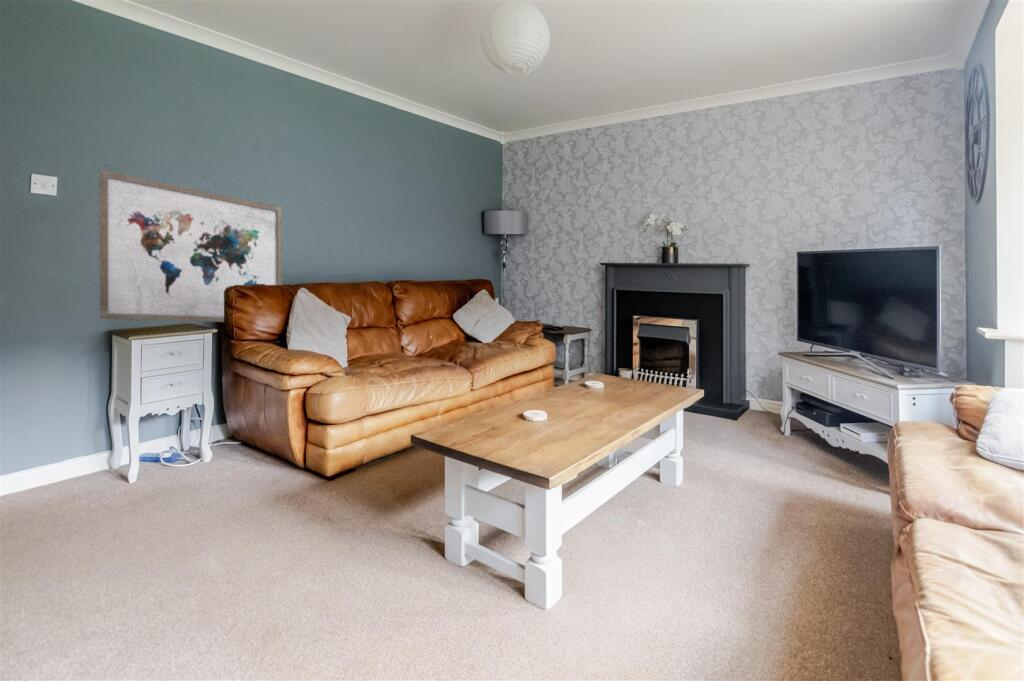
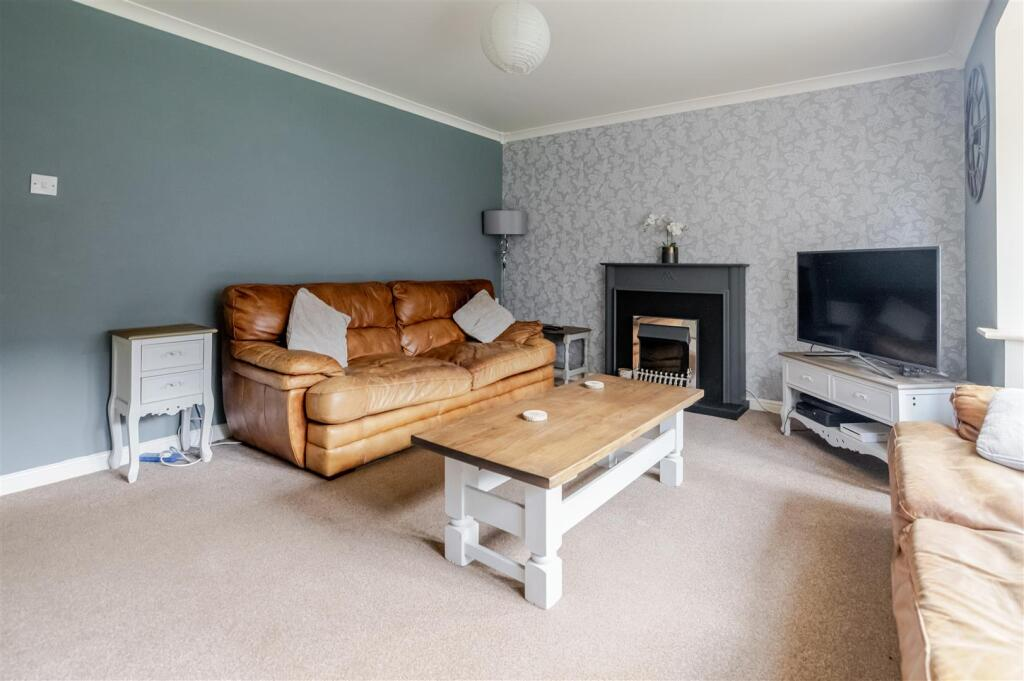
- wall art [98,169,283,323]
